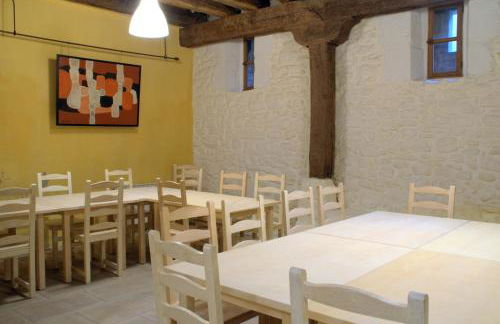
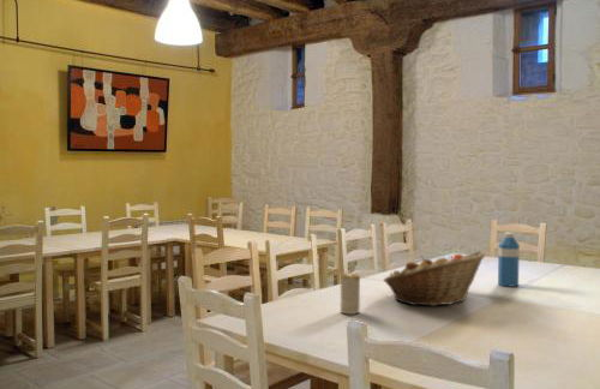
+ candle [340,271,361,316]
+ fruit basket [383,250,487,307]
+ water bottle [497,232,521,288]
